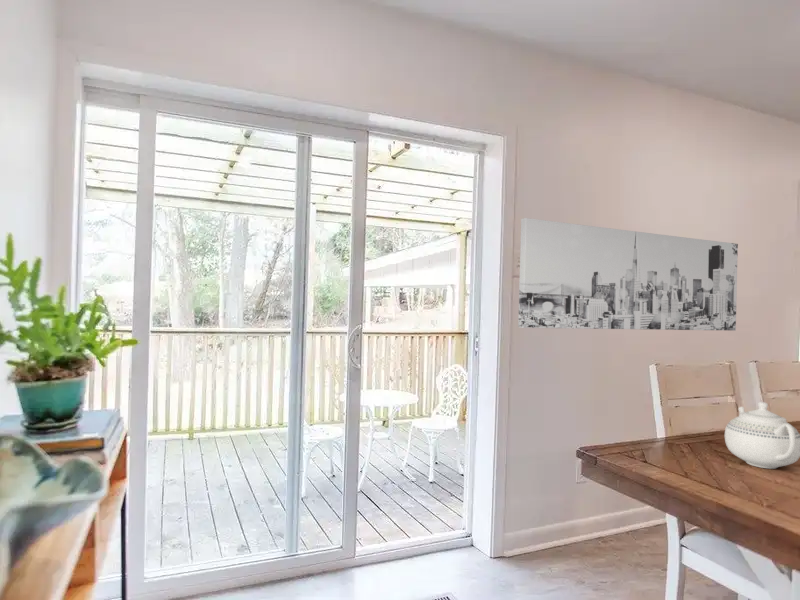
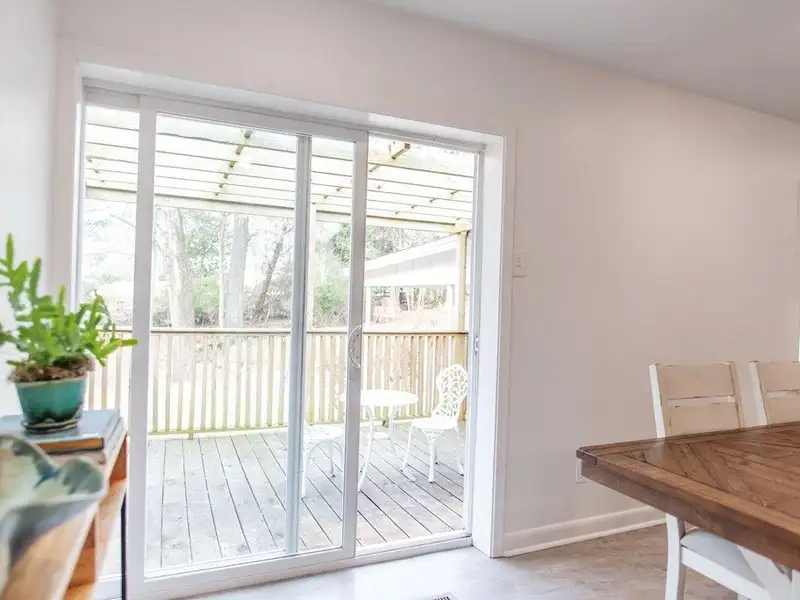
- wall art [517,217,739,332]
- teapot [724,401,800,470]
